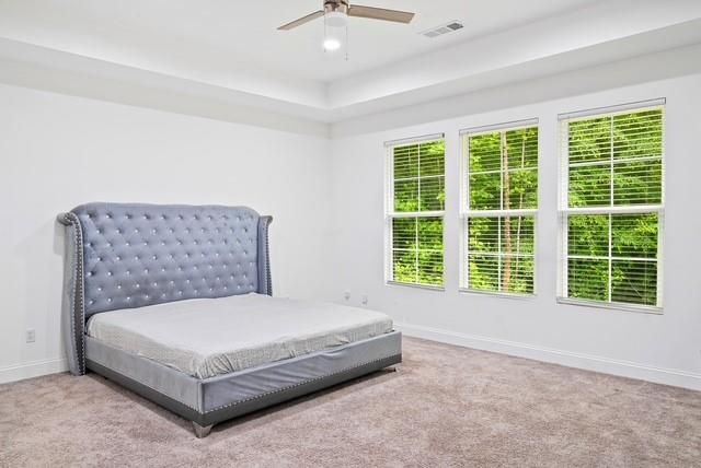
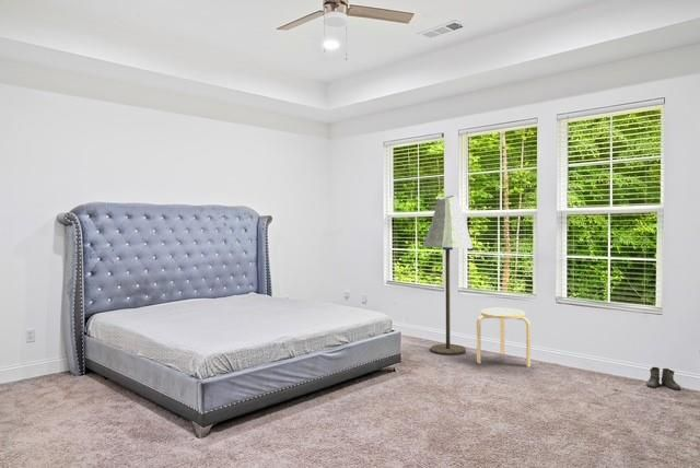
+ stool [476,307,532,367]
+ boots [645,366,681,391]
+ floor lamp [422,195,474,356]
